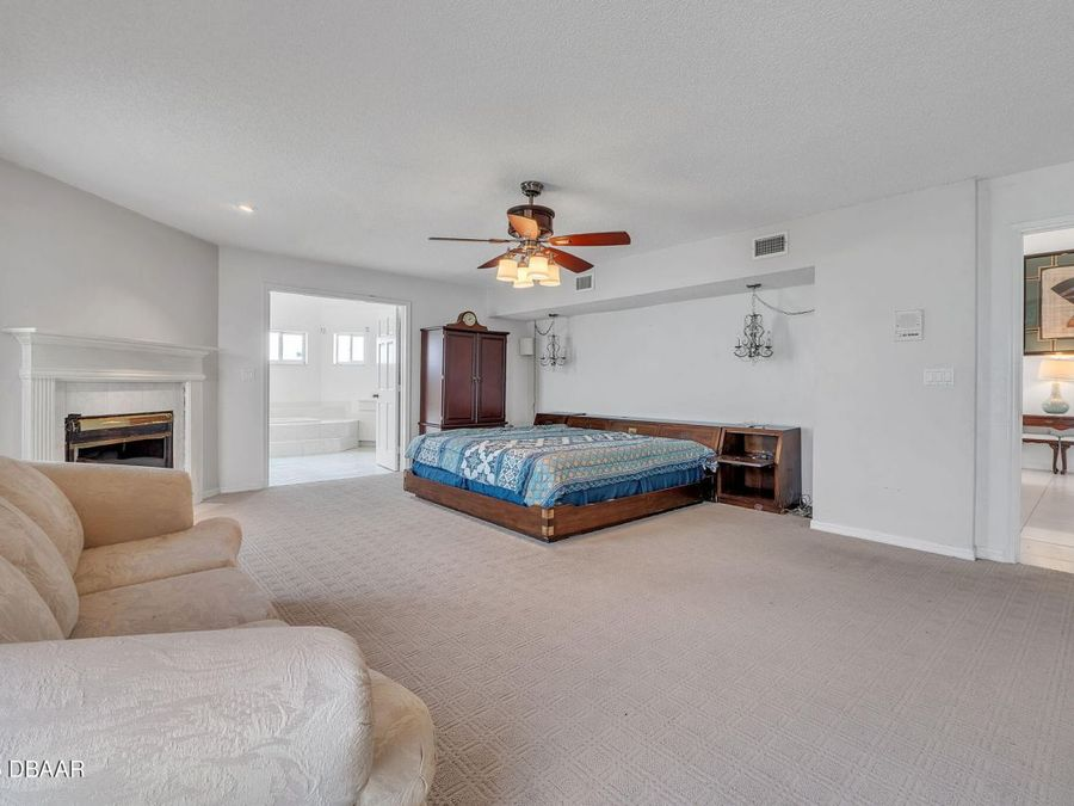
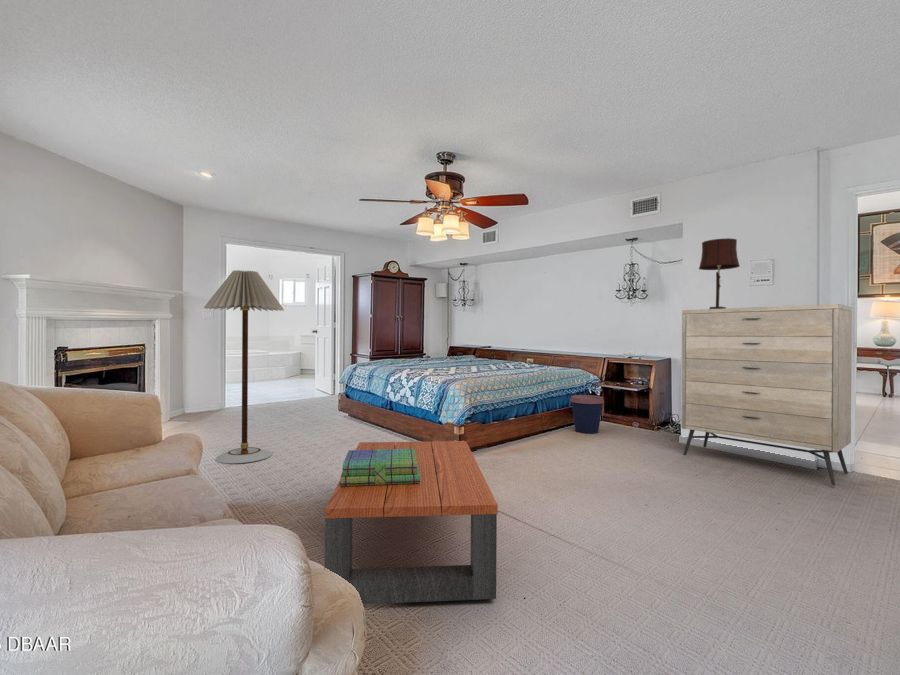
+ floor lamp [203,269,285,464]
+ coffee table [324,440,499,605]
+ table lamp [698,237,741,309]
+ stack of books [339,449,420,486]
+ dresser [680,303,853,486]
+ coffee cup [569,394,605,435]
